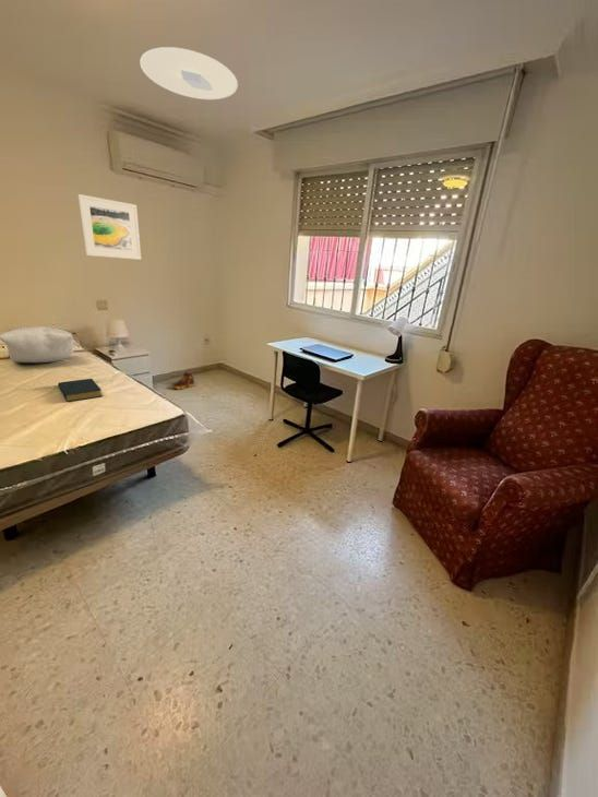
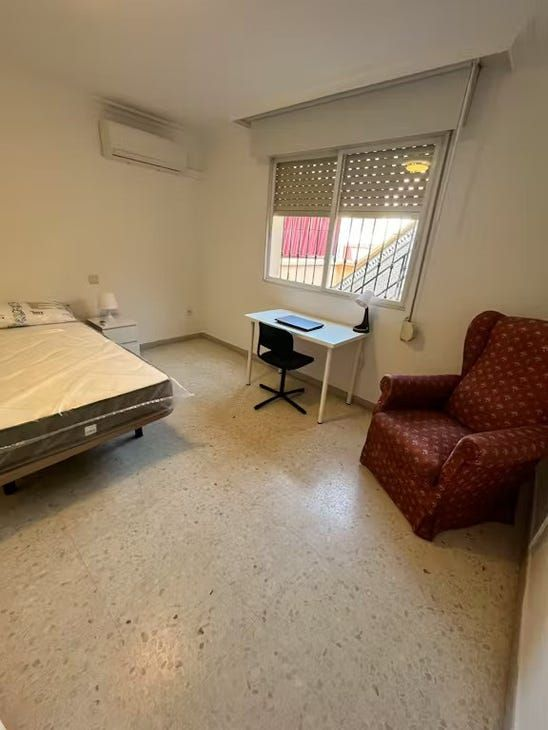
- hardback book [57,378,104,403]
- pillow [0,325,75,364]
- ceiling light [140,46,239,100]
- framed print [76,193,142,261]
- shoe [171,371,196,391]
